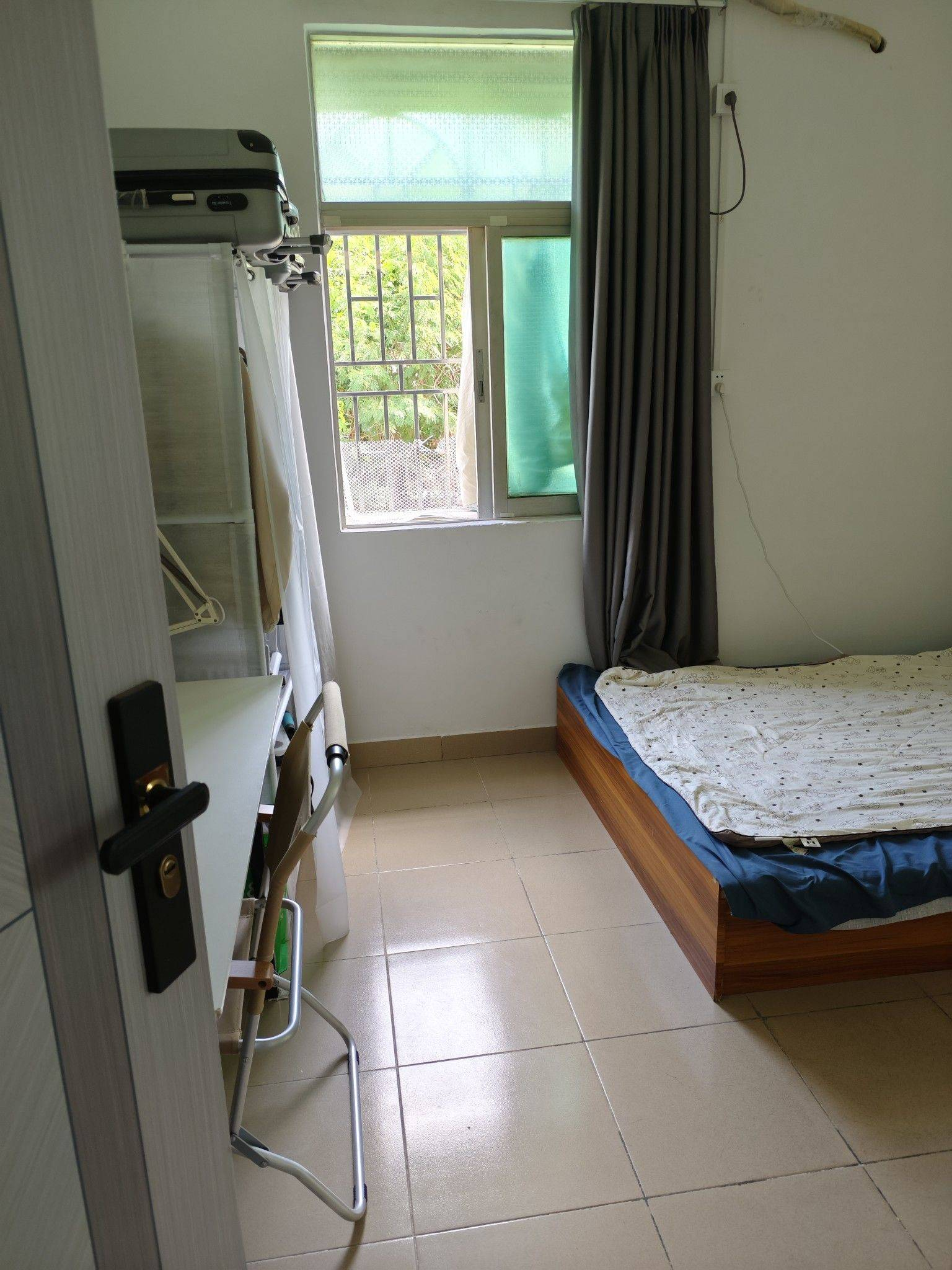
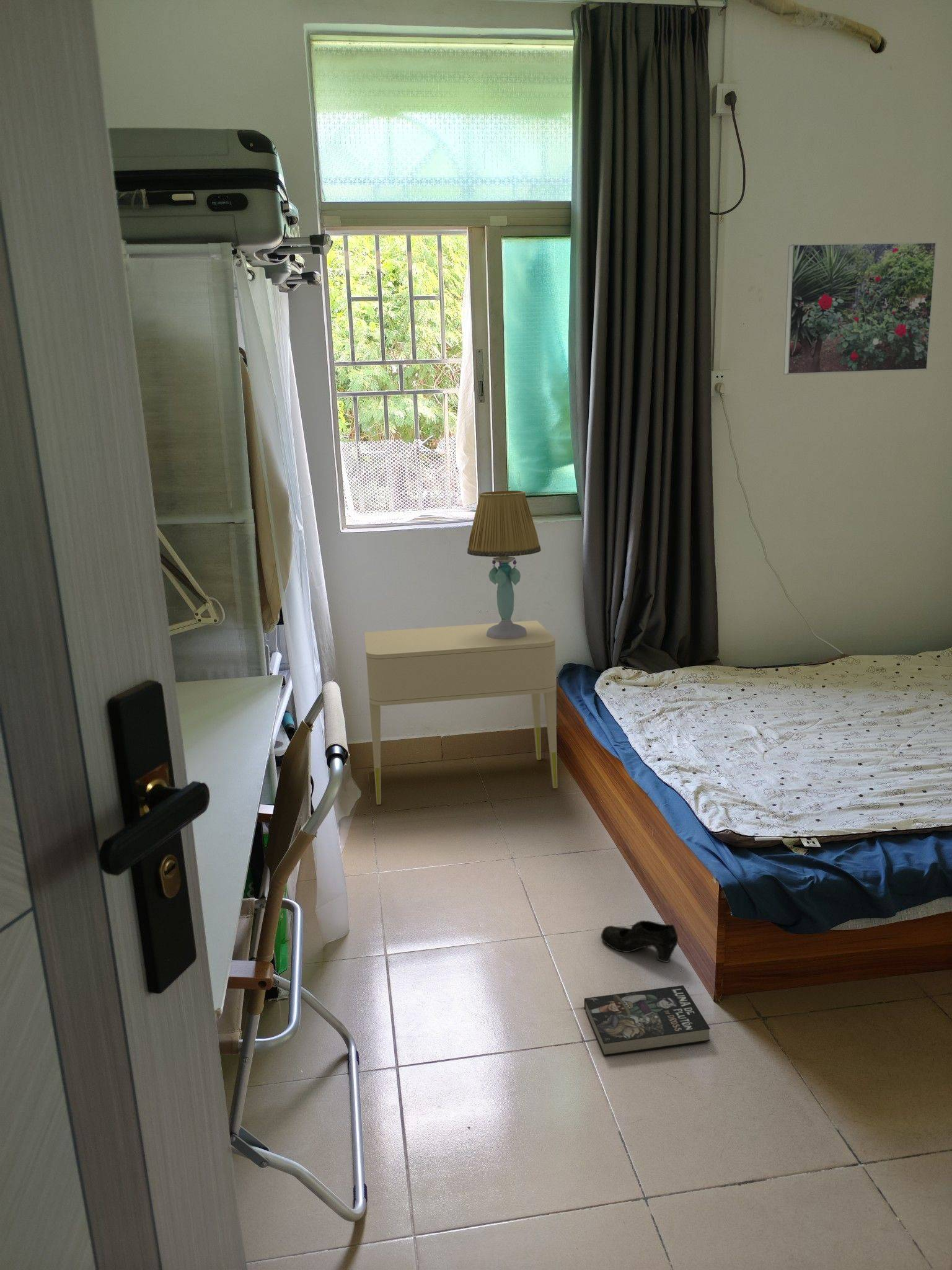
+ shoe [601,920,679,963]
+ table lamp [467,490,542,639]
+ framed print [783,241,937,376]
+ book [584,985,711,1057]
+ nightstand [364,619,558,805]
